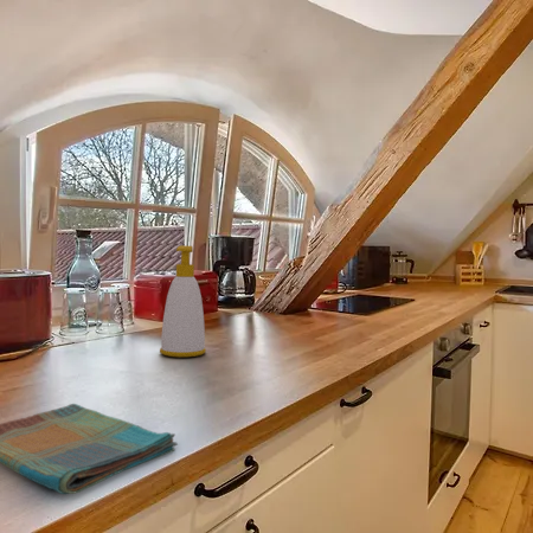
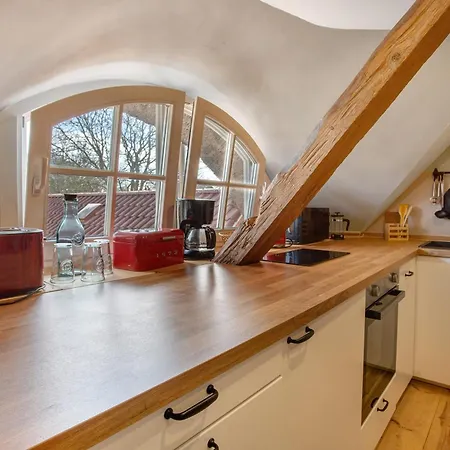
- dish towel [0,403,179,495]
- soap bottle [159,244,207,358]
